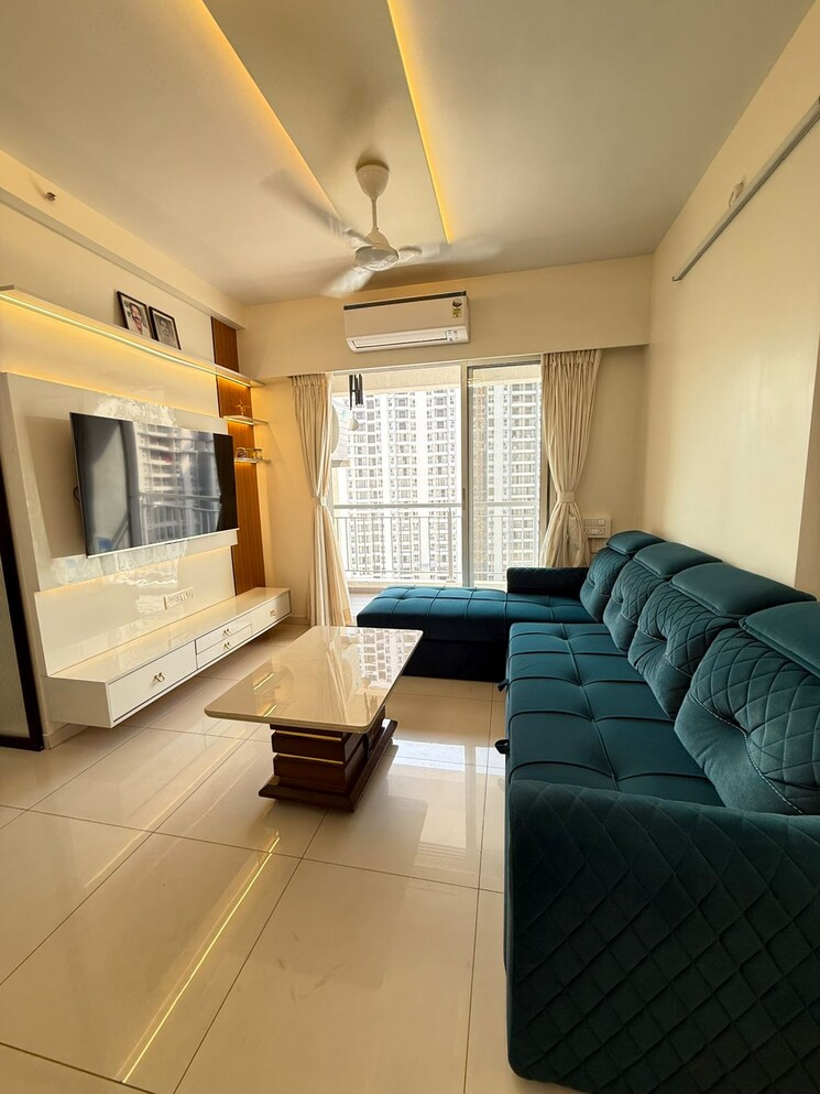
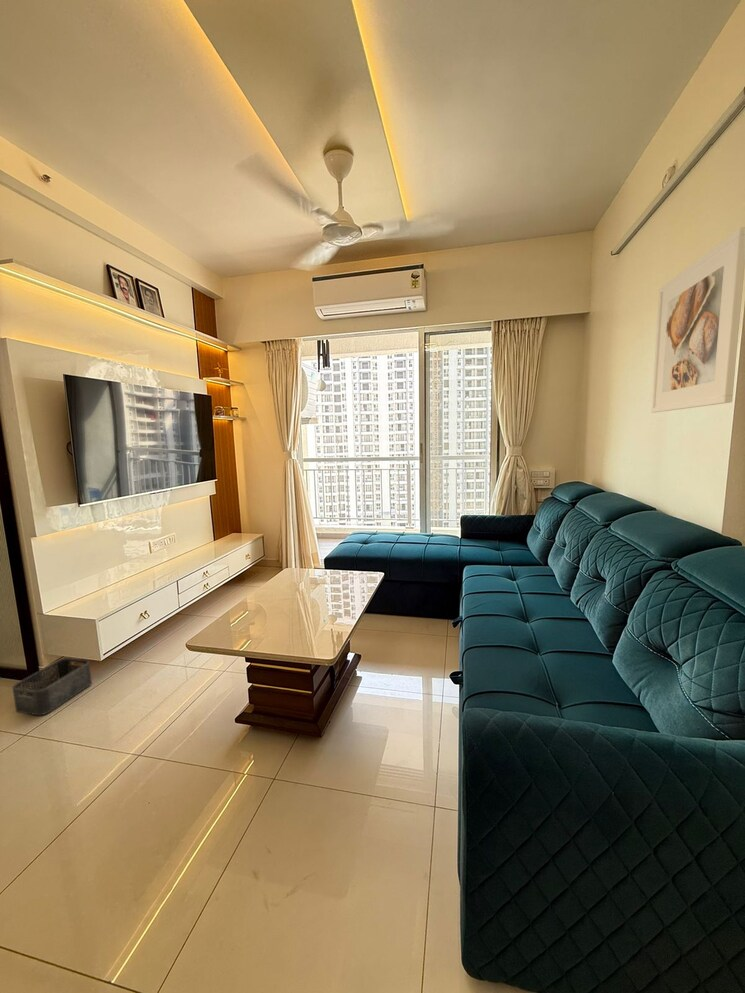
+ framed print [650,226,745,414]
+ storage bin [11,657,93,716]
